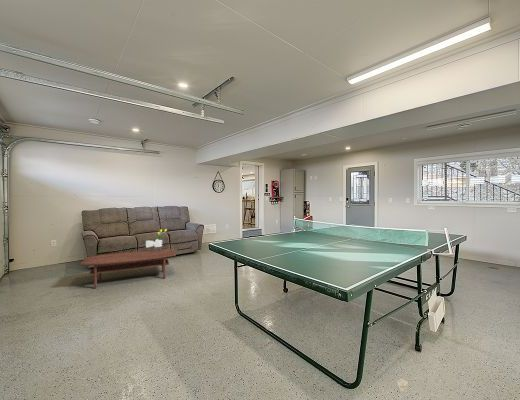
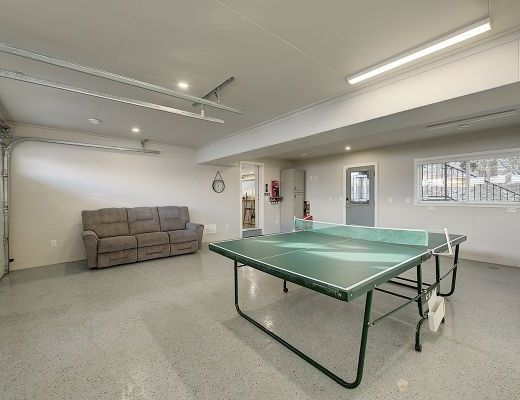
- bouquet [145,228,168,251]
- coffee table [79,248,177,289]
